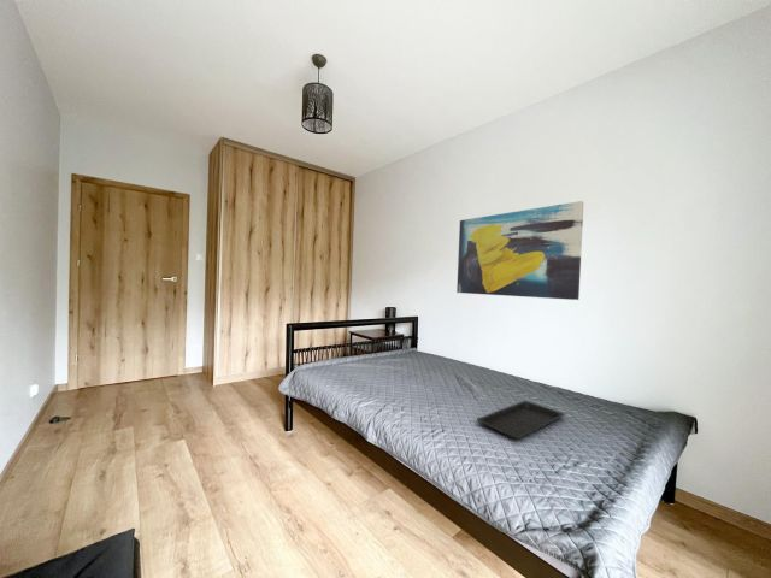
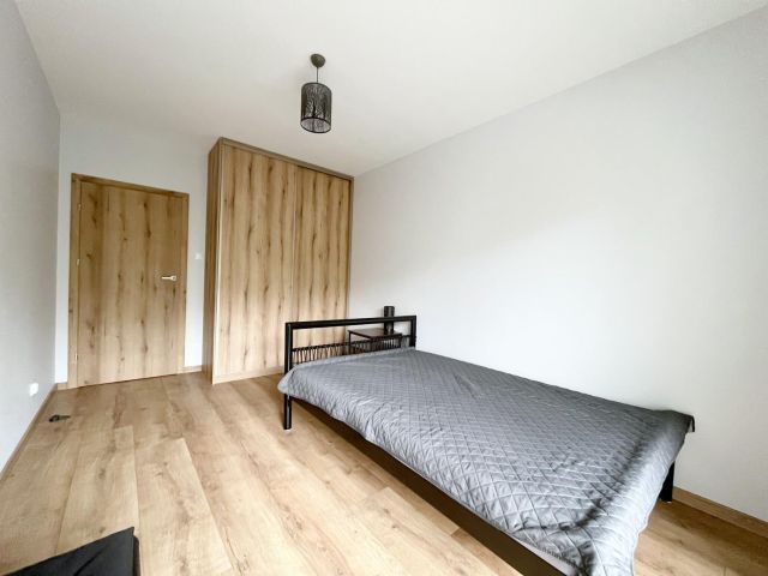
- serving tray [475,400,566,440]
- wall art [455,200,584,301]
